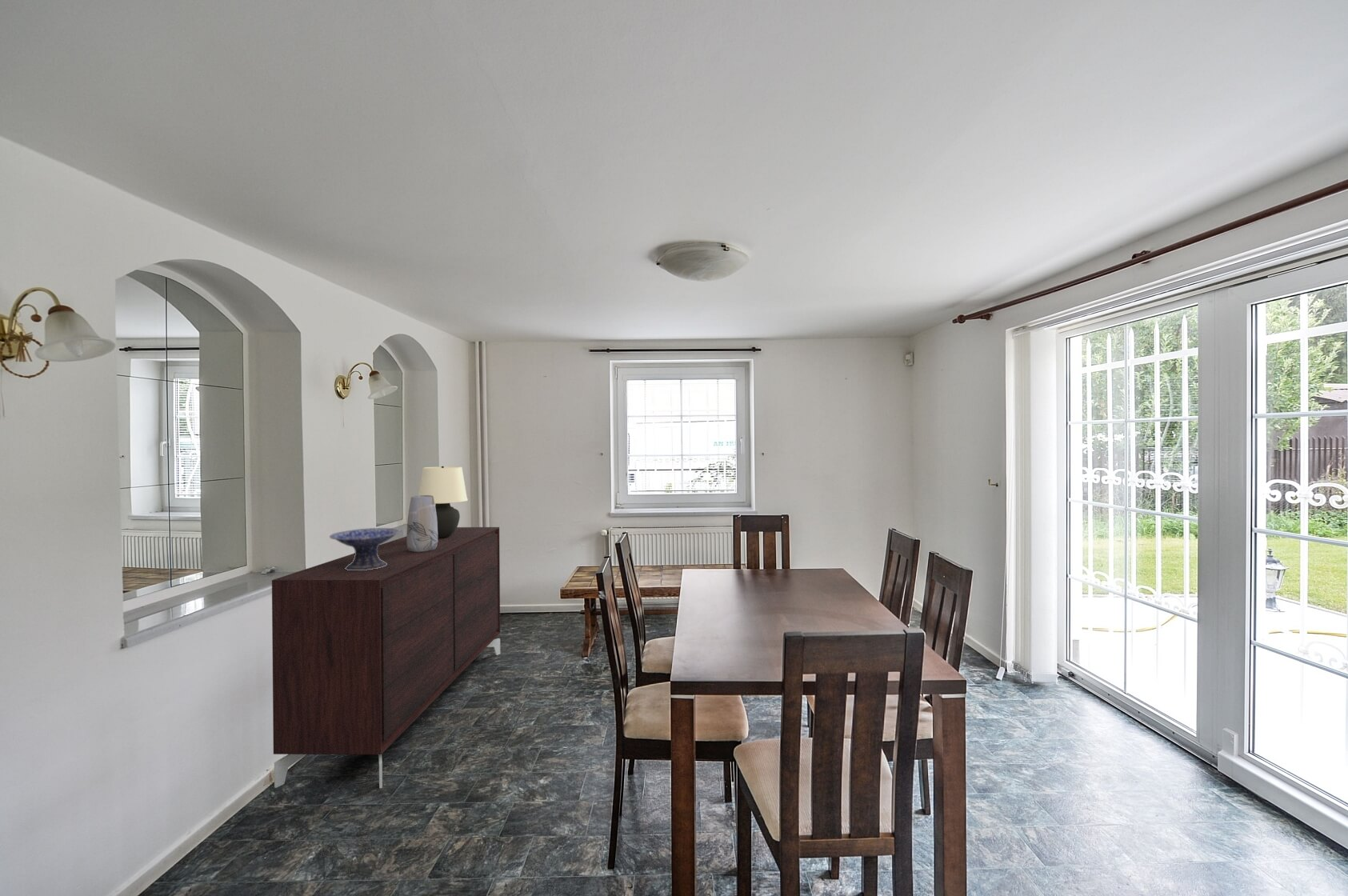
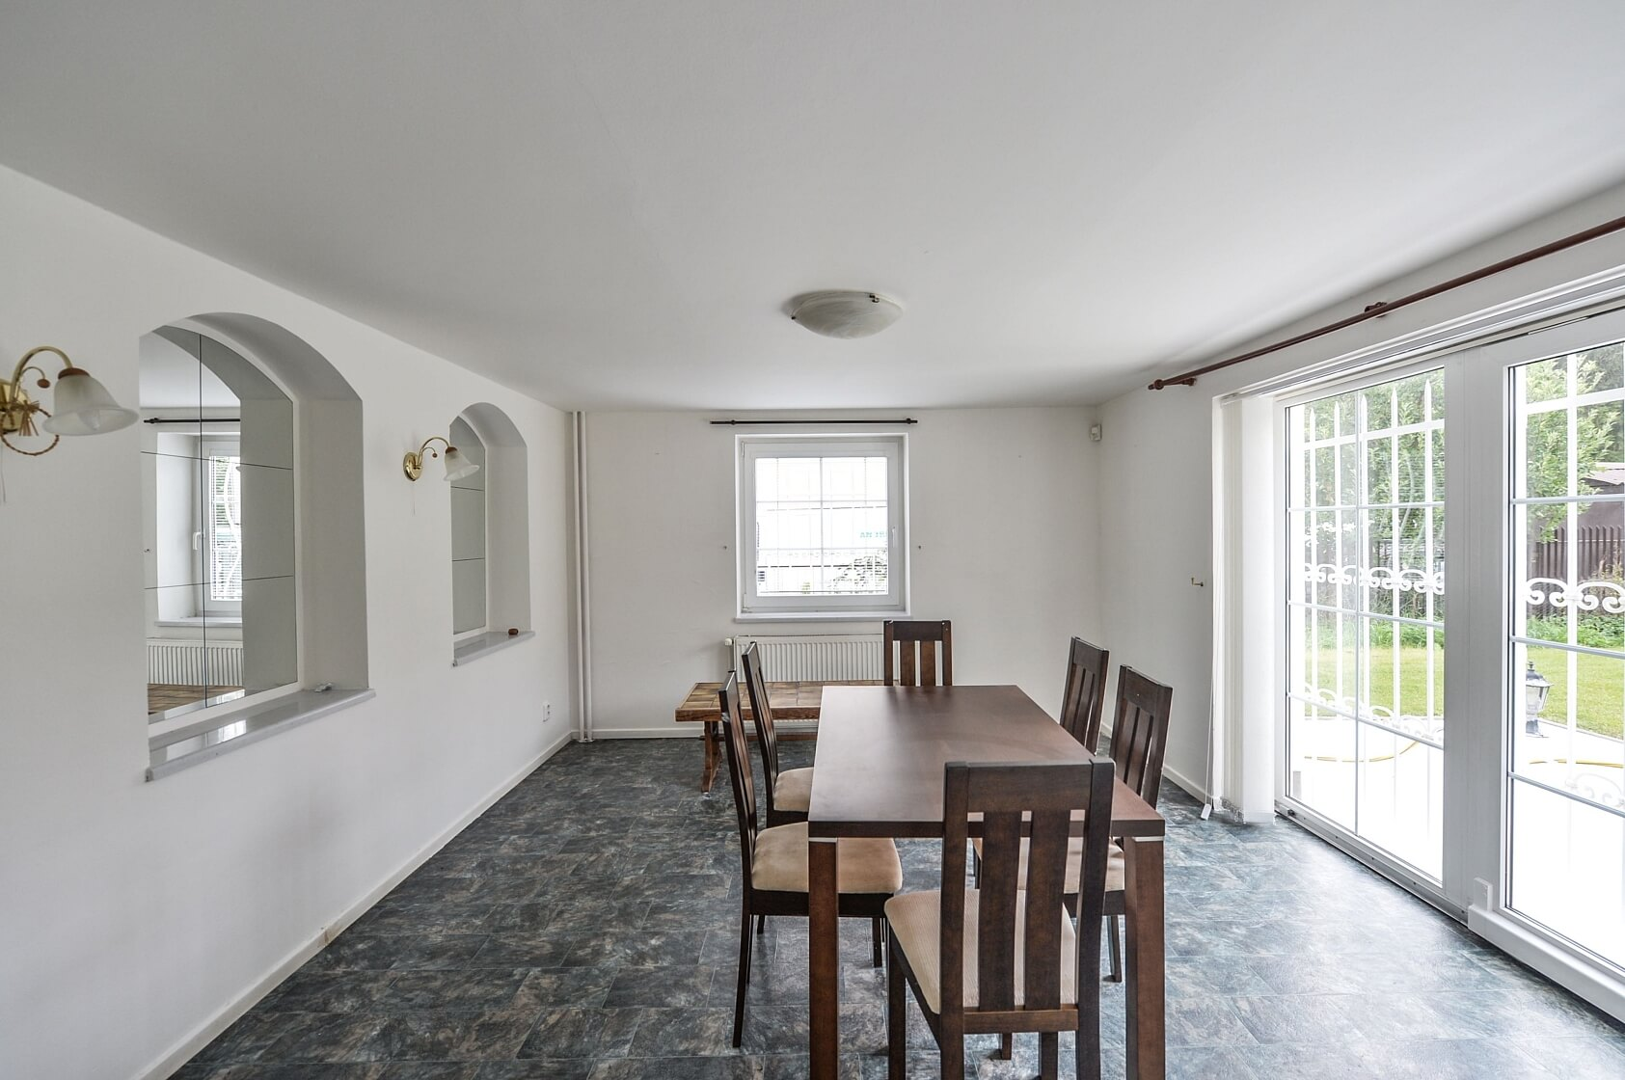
- table lamp [418,466,468,538]
- vase [406,495,438,552]
- sideboard [271,526,501,789]
- decorative bowl [329,527,402,570]
